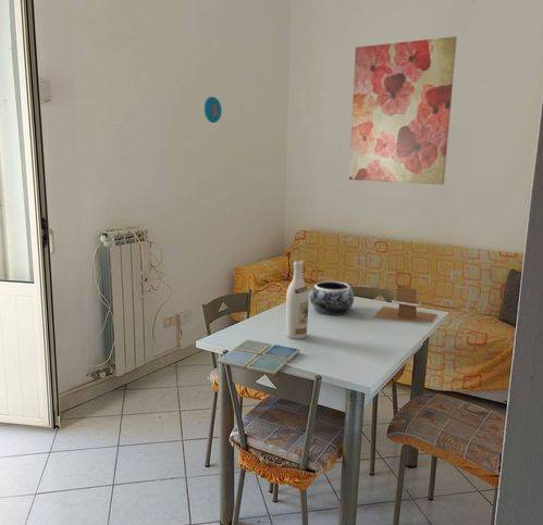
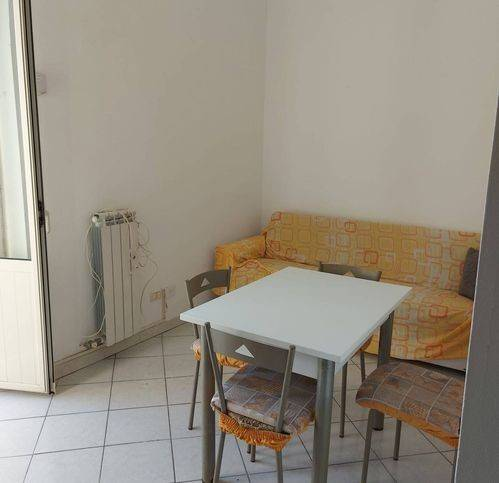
- wine bottle [285,260,310,340]
- drink coaster [215,338,301,376]
- button [203,96,223,124]
- decorative bowl [309,280,355,316]
- napkin holder [372,285,437,324]
- wall art [348,36,458,186]
